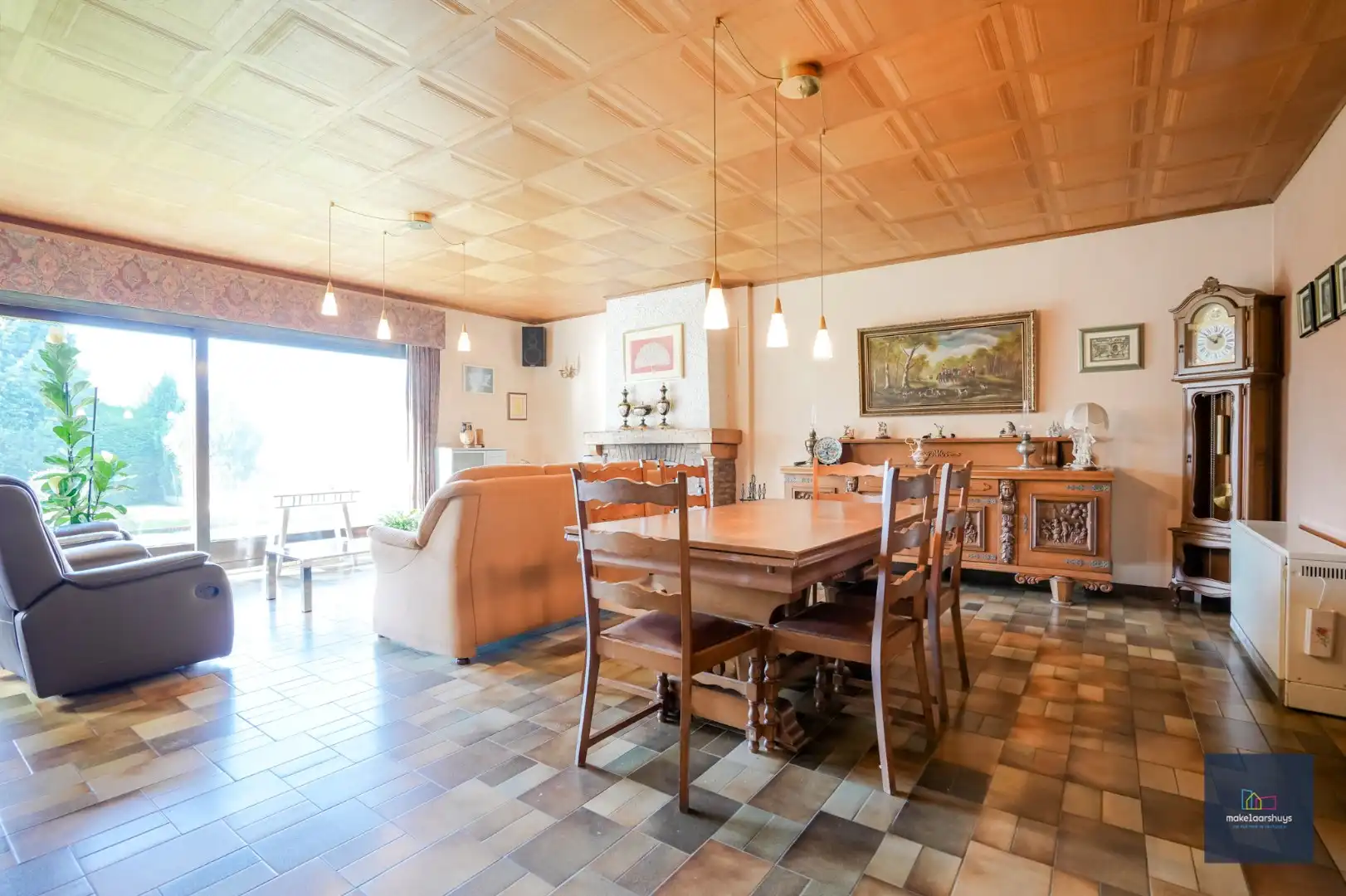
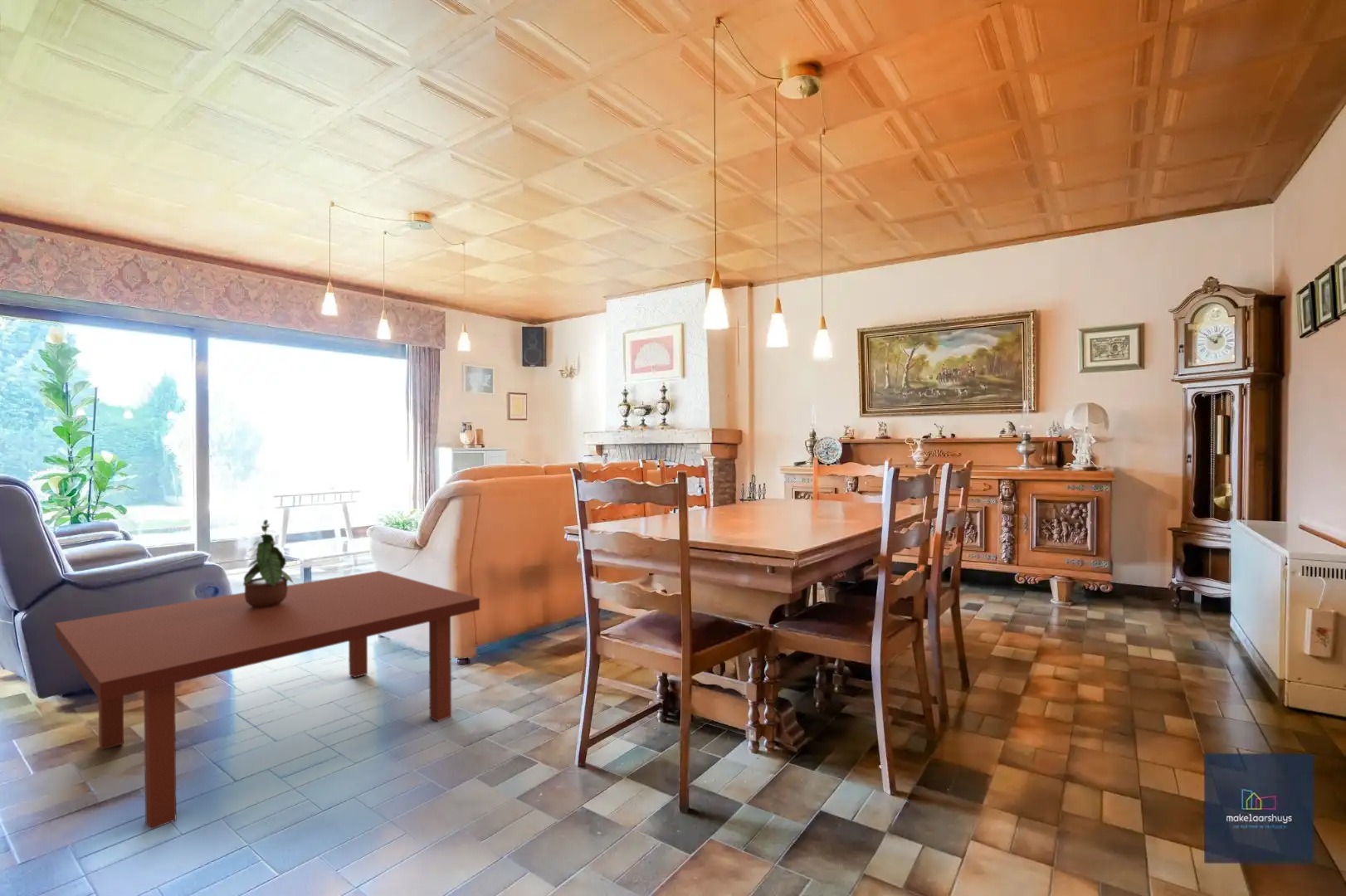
+ potted plant [242,519,295,608]
+ coffee table [54,570,480,830]
